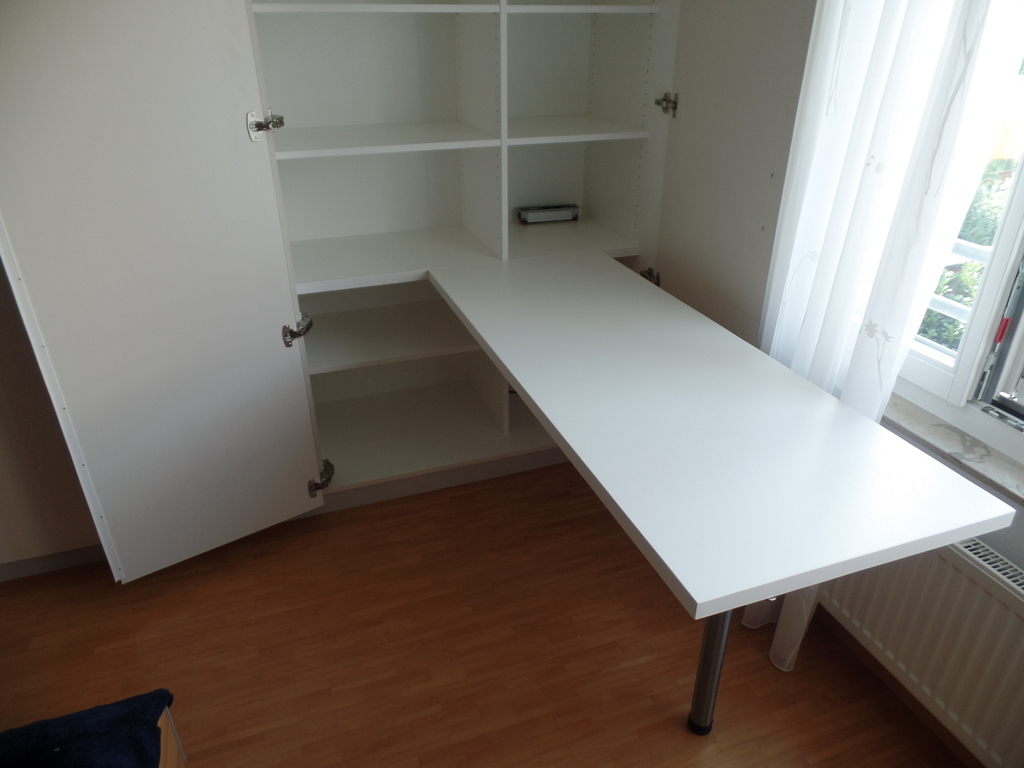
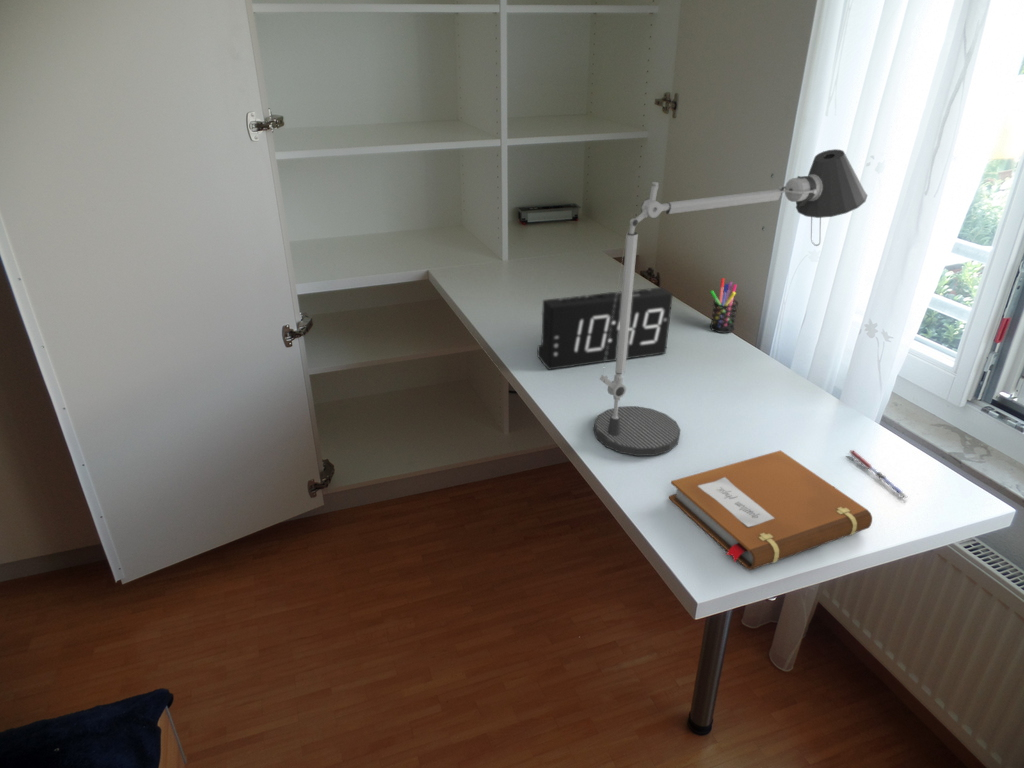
+ notebook [668,449,873,571]
+ desk lamp [593,148,869,457]
+ pen holder [709,277,739,334]
+ pen [849,449,909,499]
+ alarm clock [536,286,674,371]
